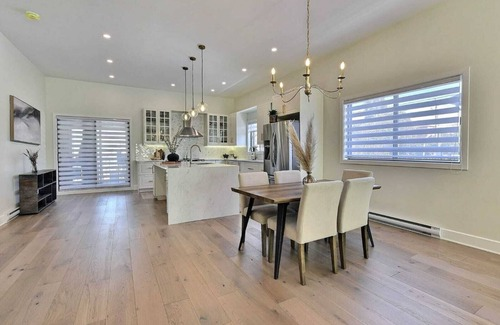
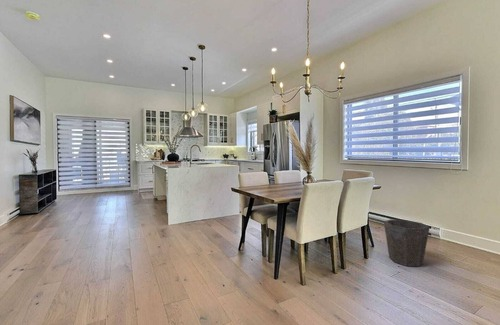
+ waste bin [383,218,431,268]
